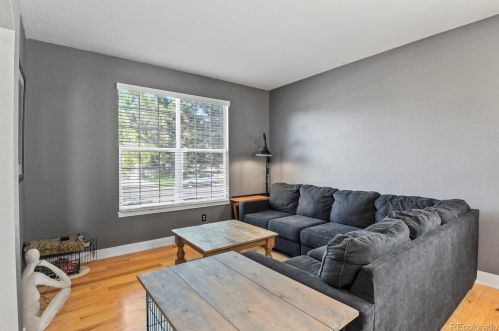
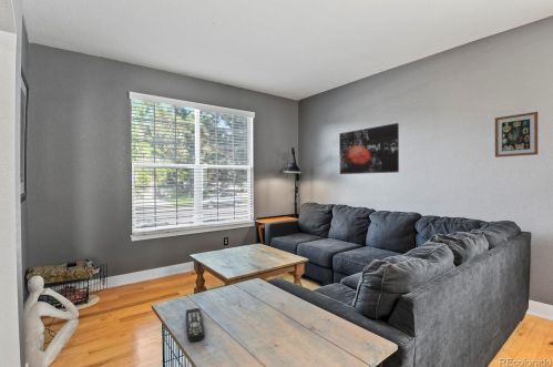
+ remote control [185,307,206,343]
+ wall art [338,122,400,175]
+ wall art [494,111,539,159]
